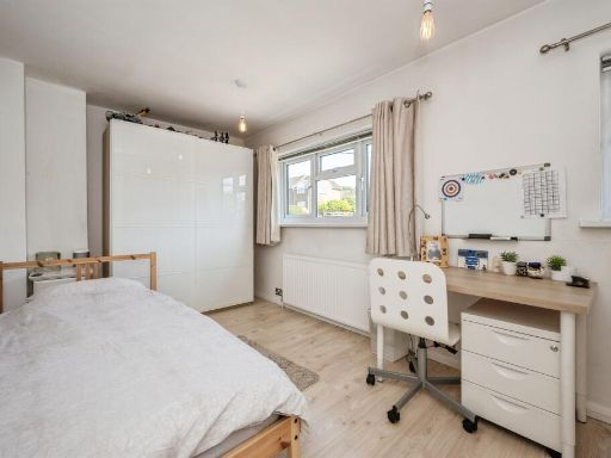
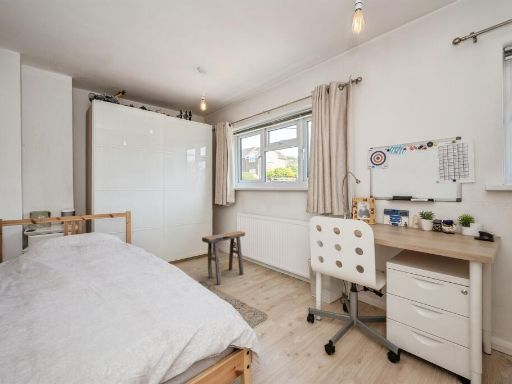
+ stool [201,230,246,285]
